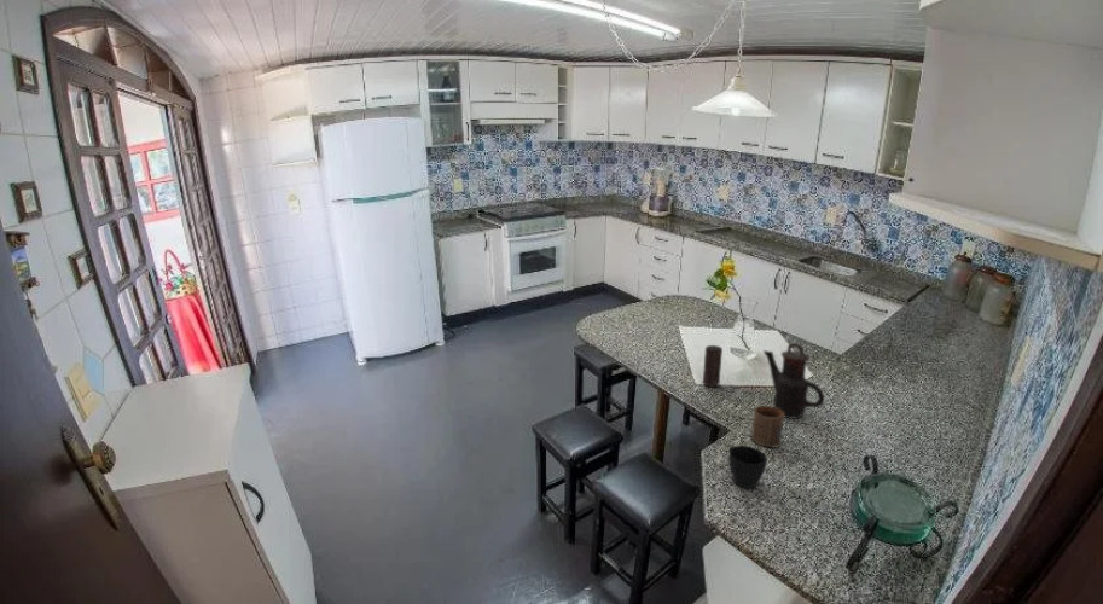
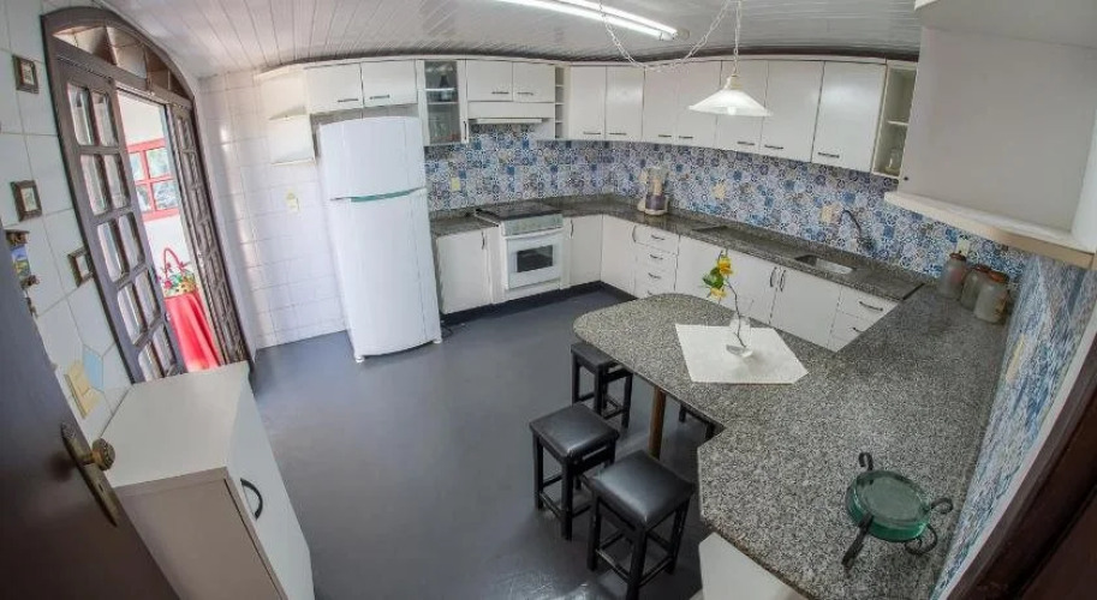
- cup [750,405,785,449]
- candle [702,344,724,388]
- cup [727,445,768,490]
- teapot [762,342,825,419]
